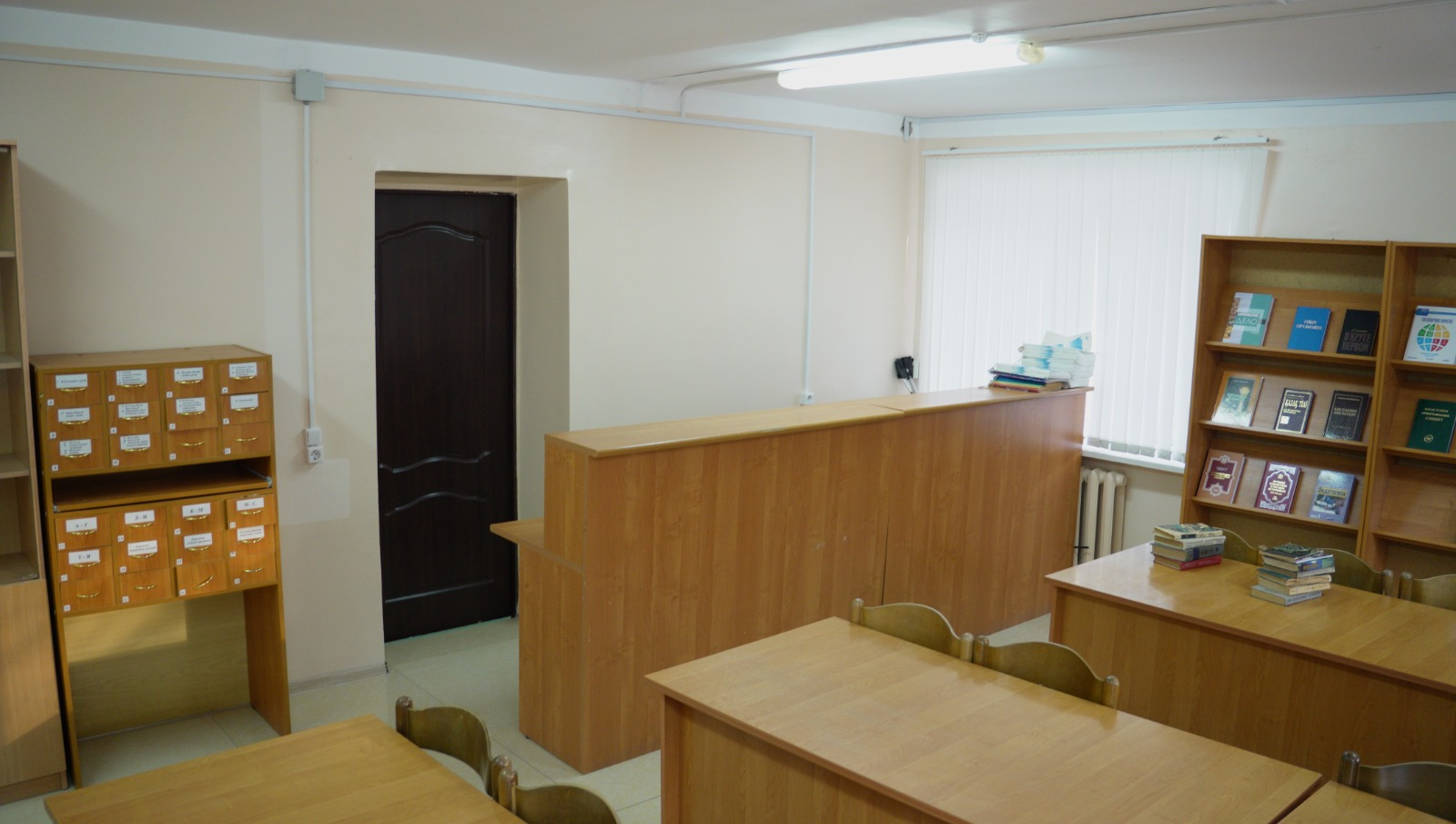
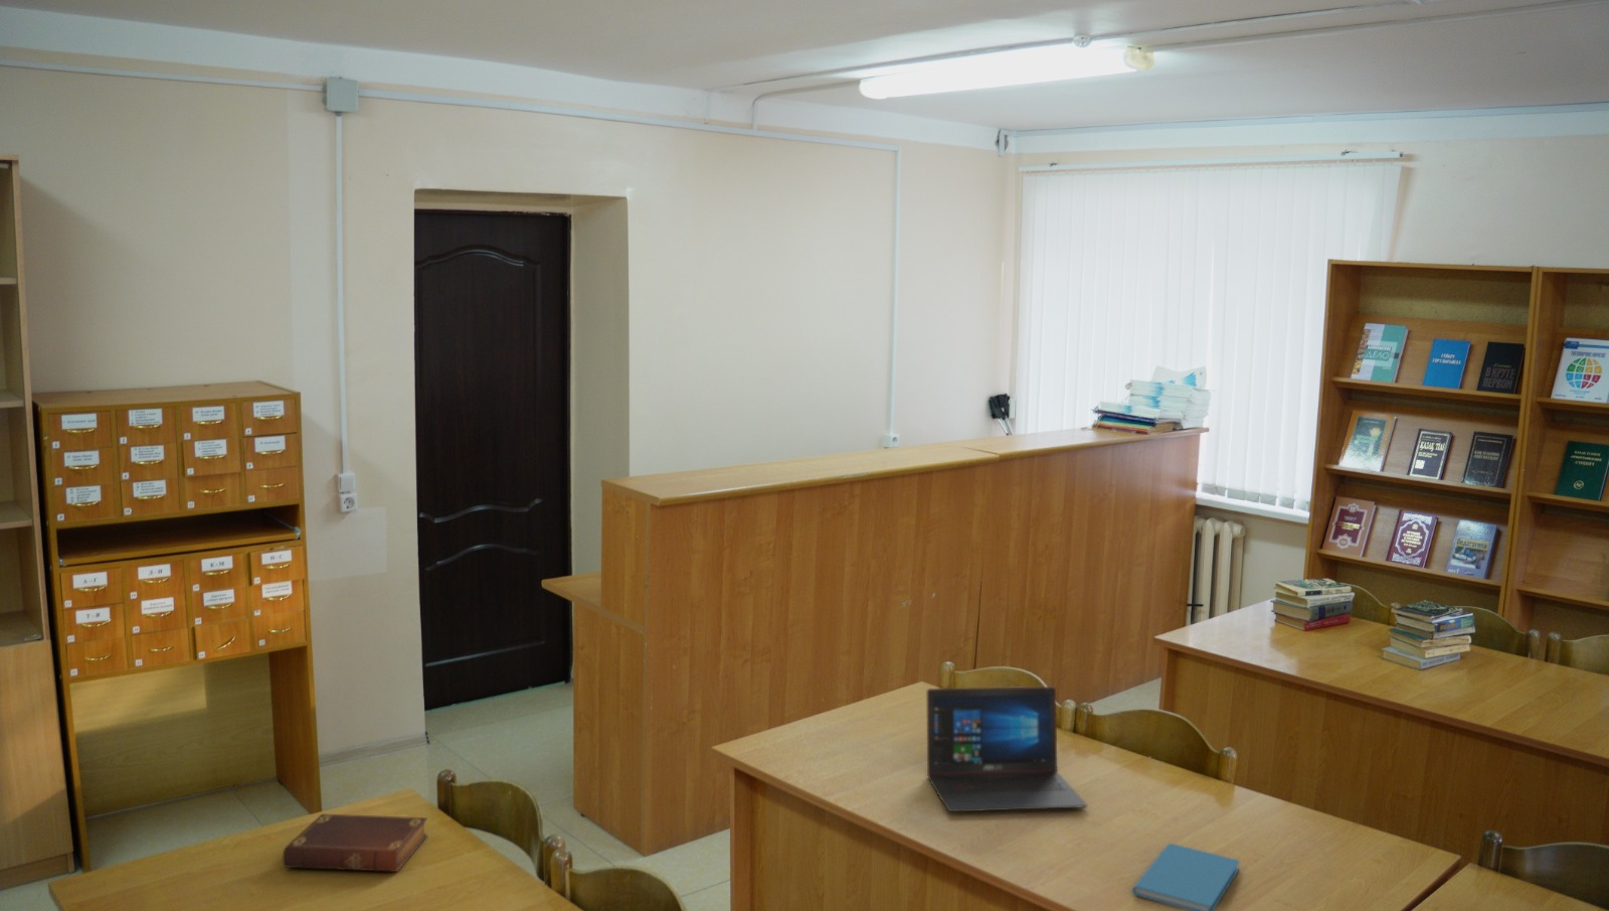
+ book [282,814,429,872]
+ laptop [926,685,1089,813]
+ book [1132,842,1241,911]
